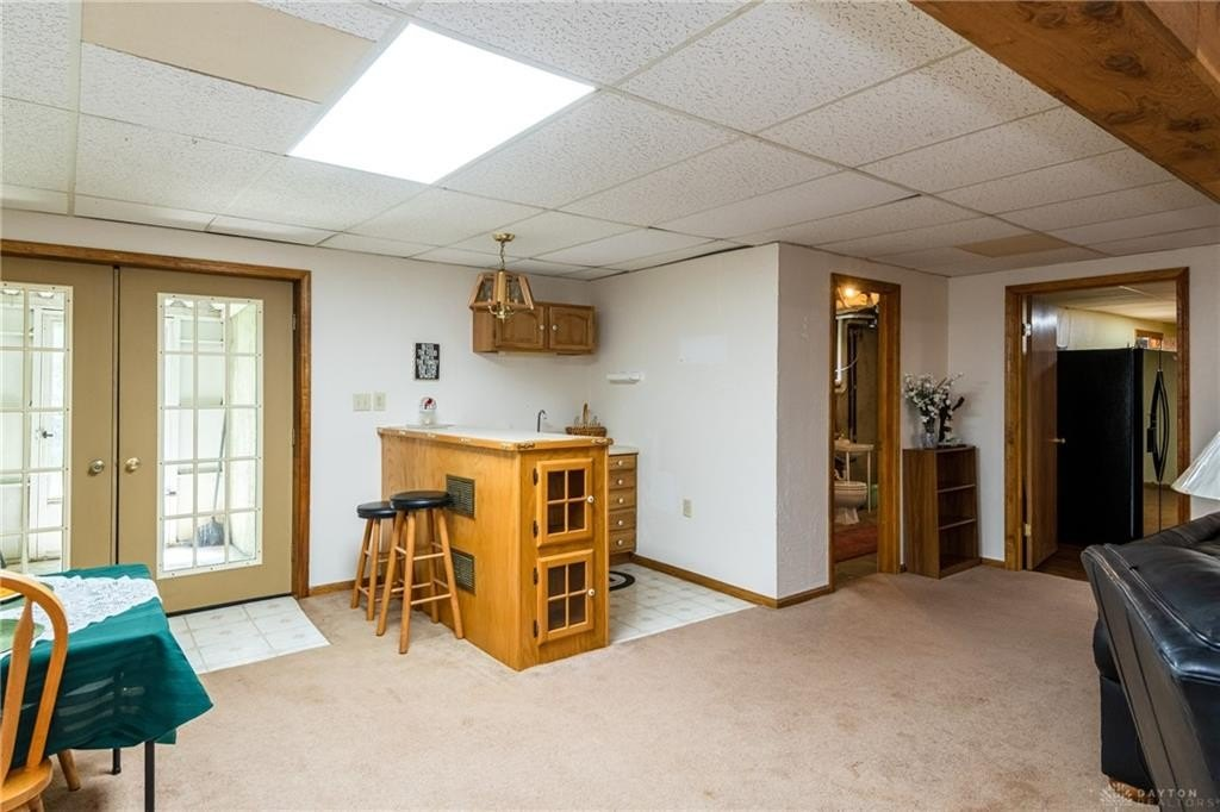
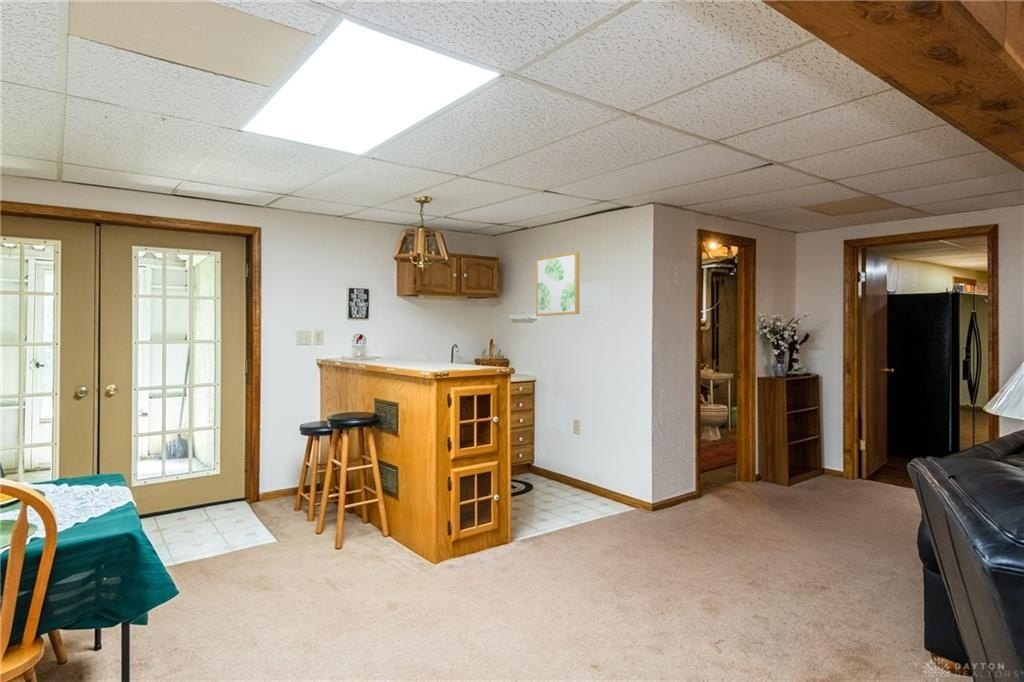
+ wall art [535,251,580,317]
